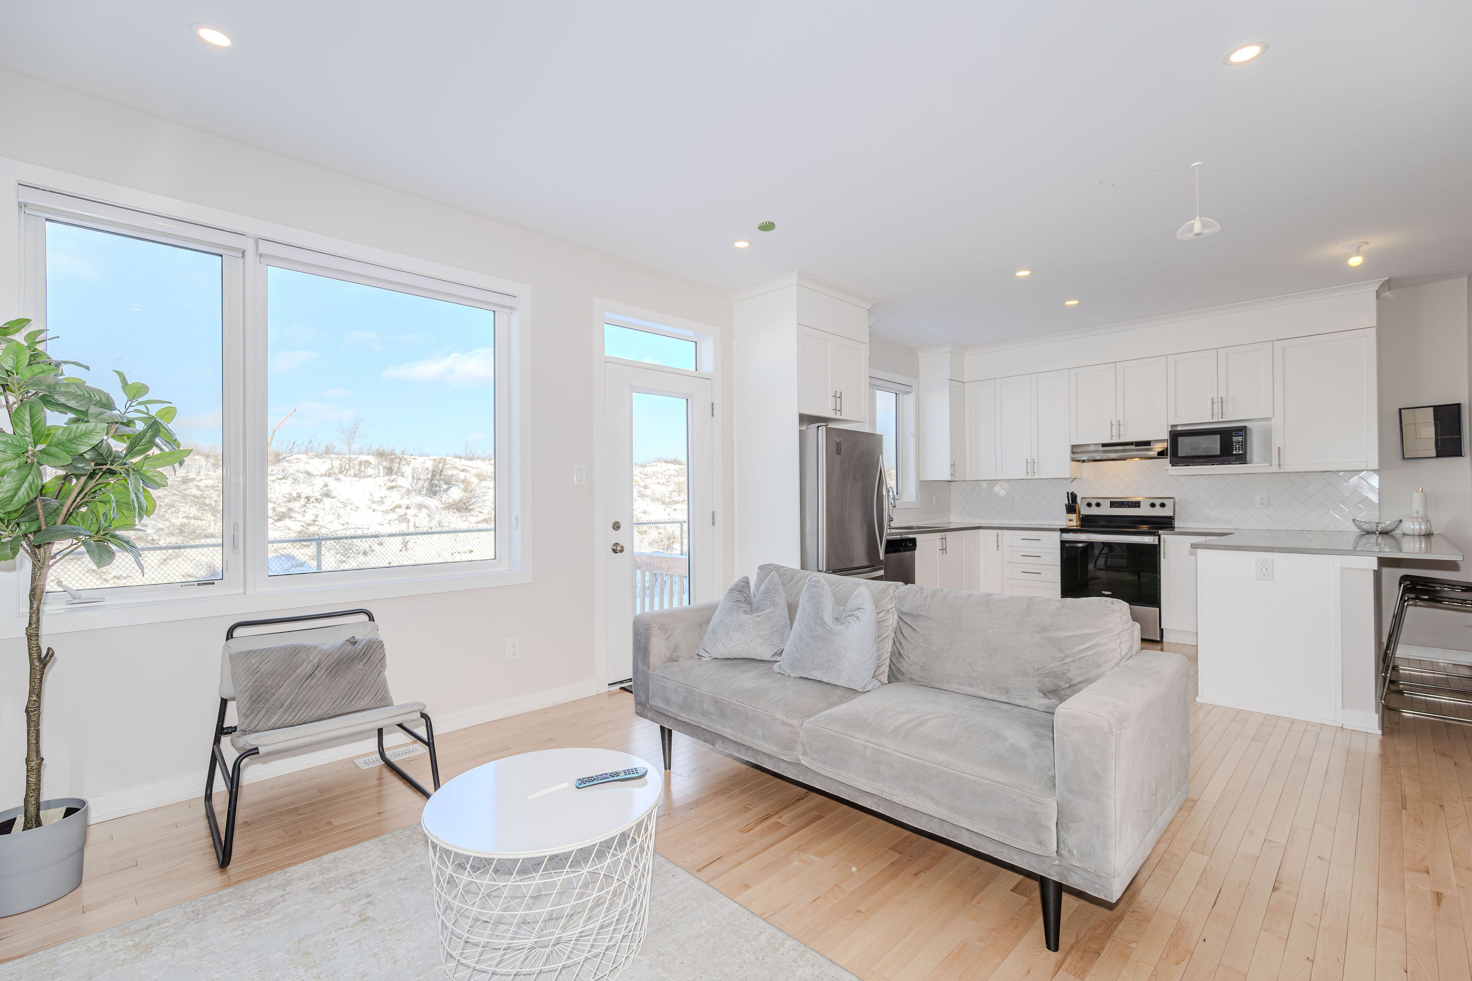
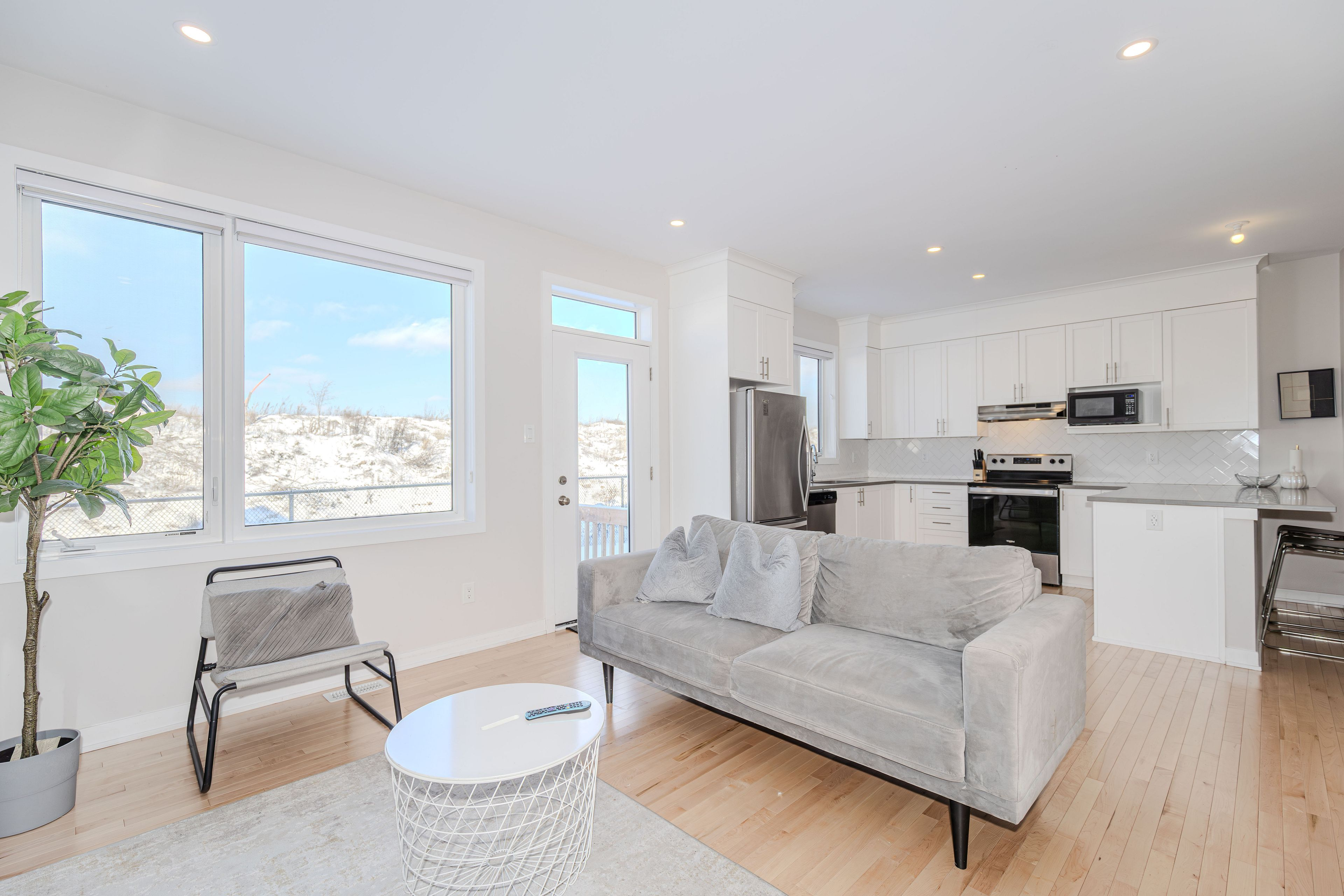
- pendant light [1175,162,1220,240]
- smoke detector [758,220,775,232]
